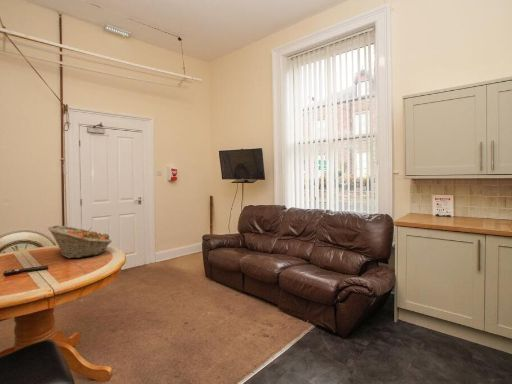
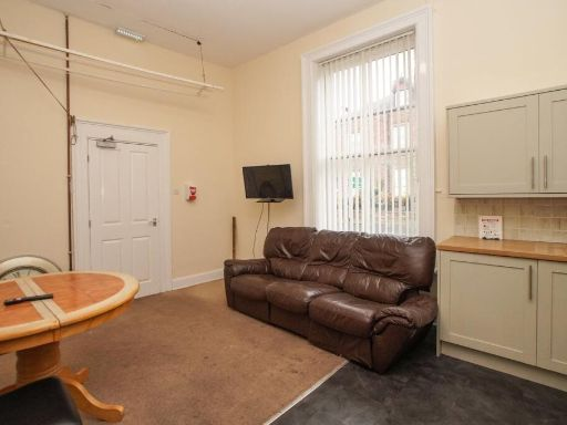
- fruit basket [47,224,113,259]
